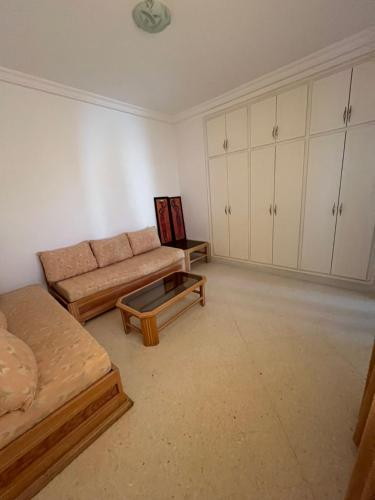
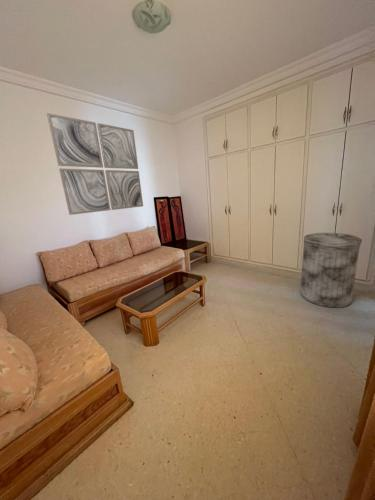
+ wall art [46,112,144,216]
+ trash can [299,232,363,309]
